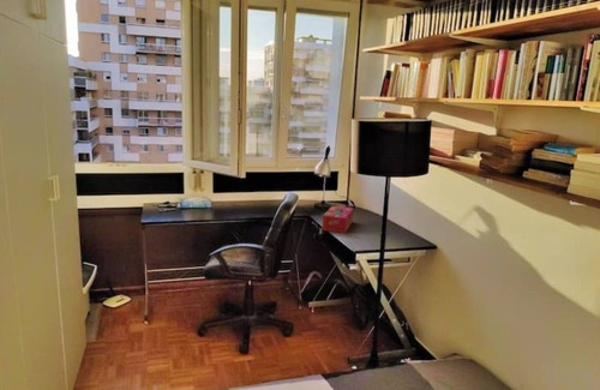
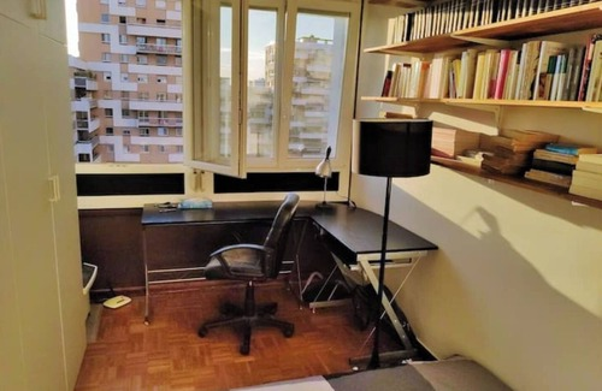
- tissue box [320,205,354,234]
